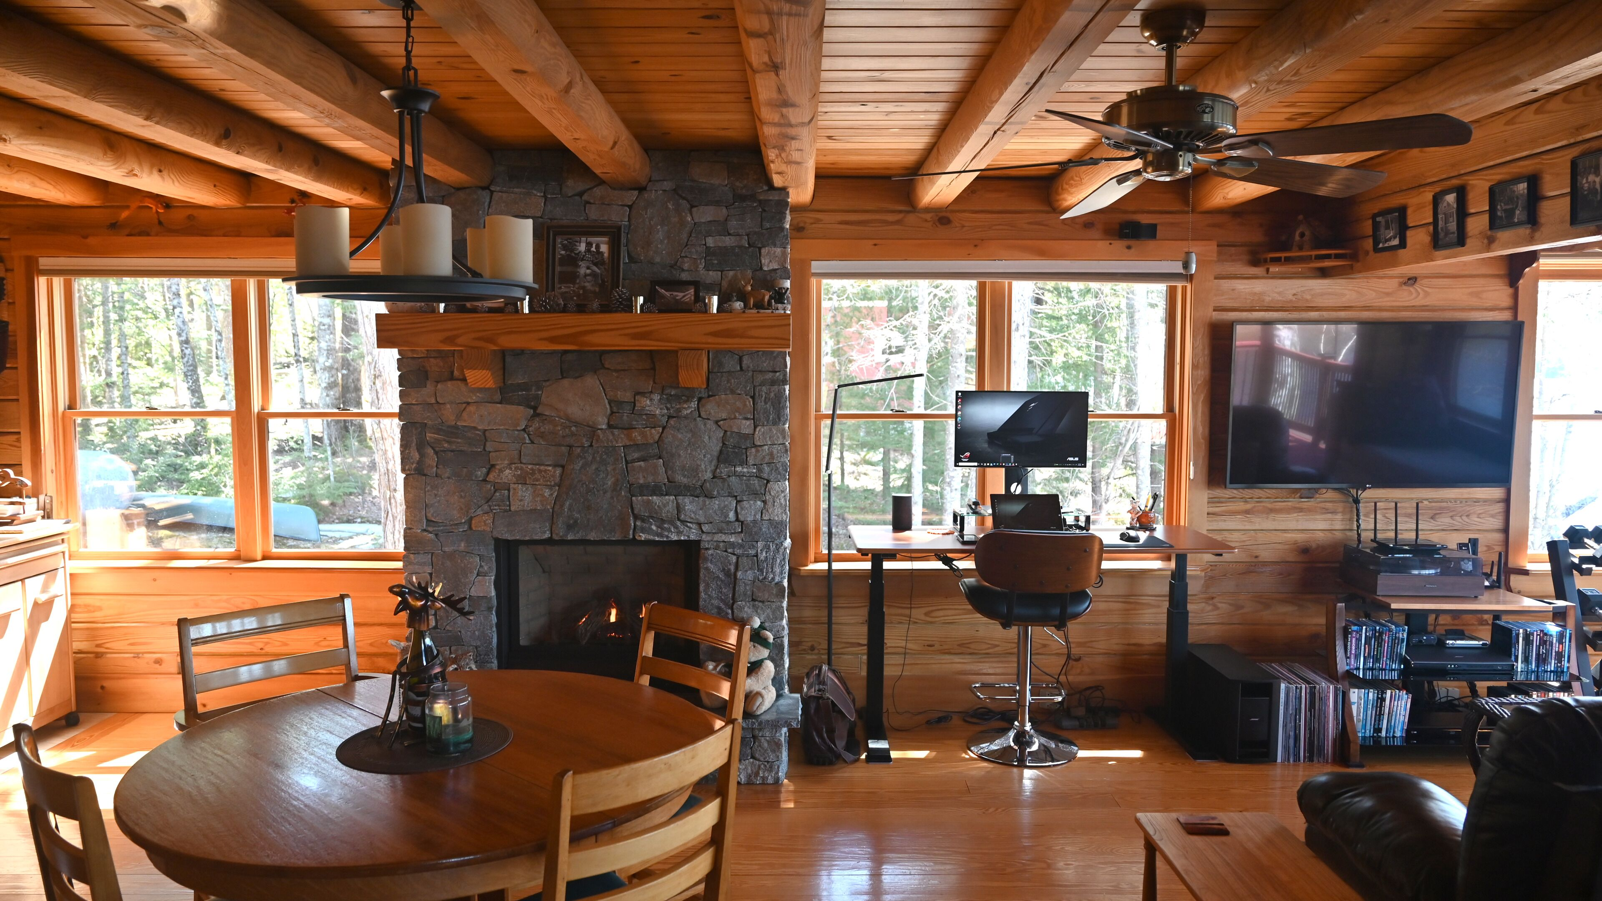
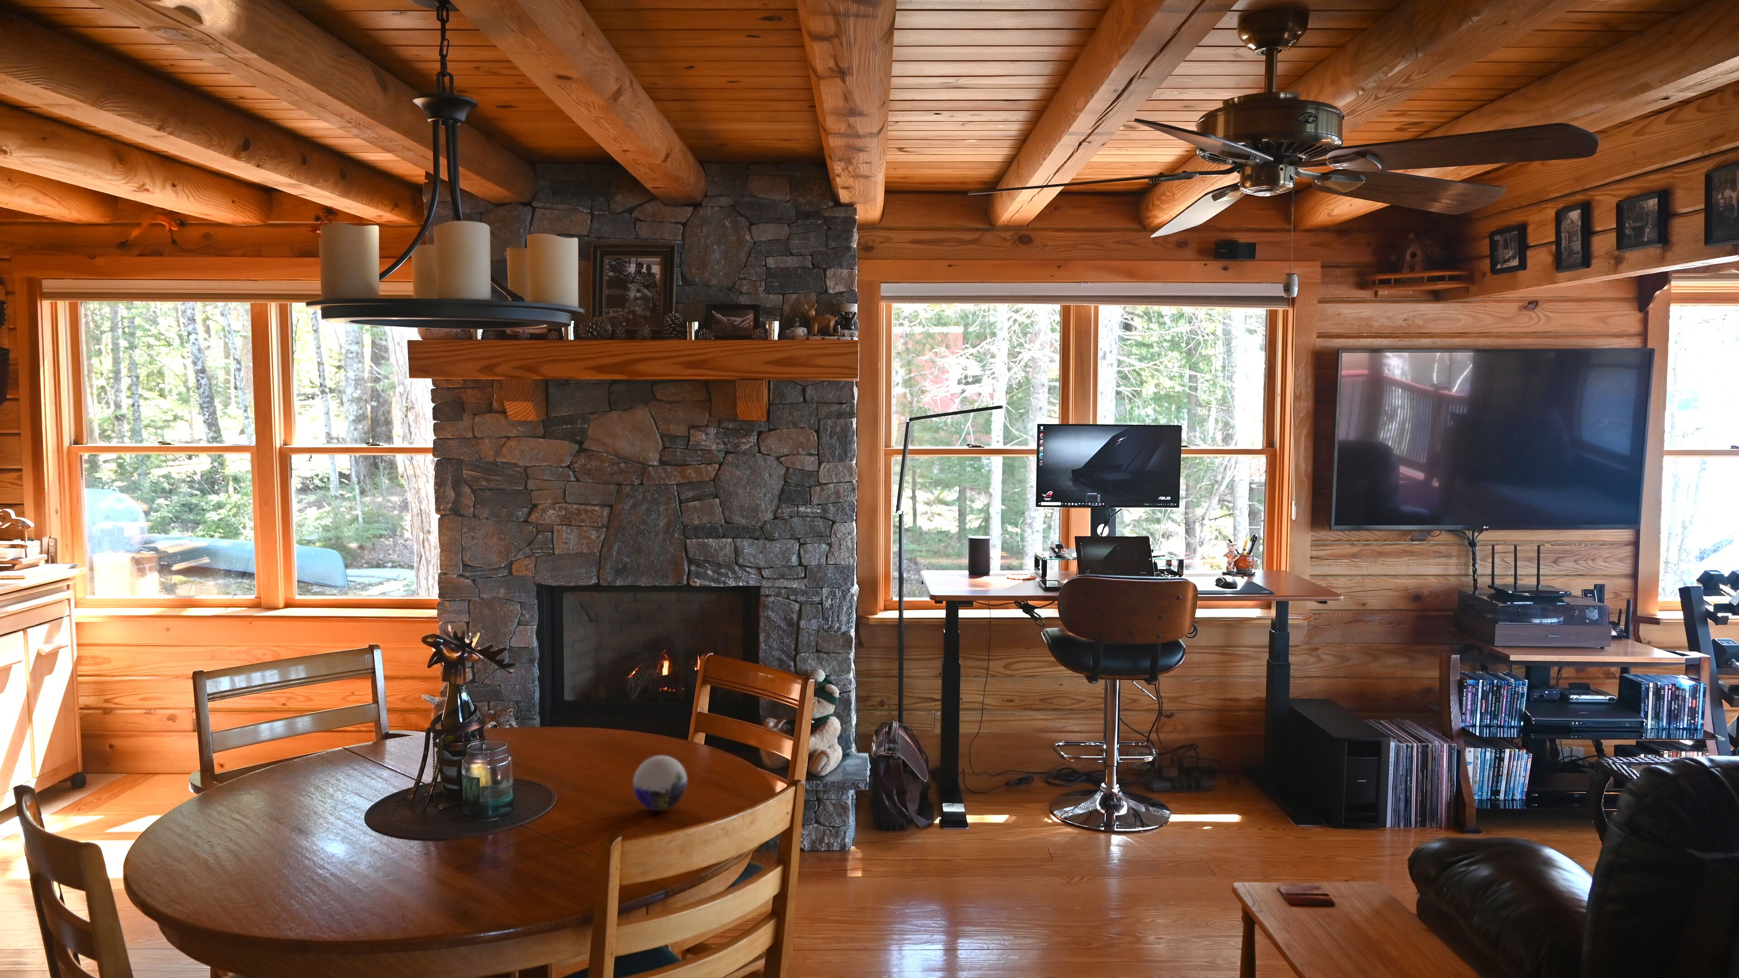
+ decorative orb [633,755,688,811]
